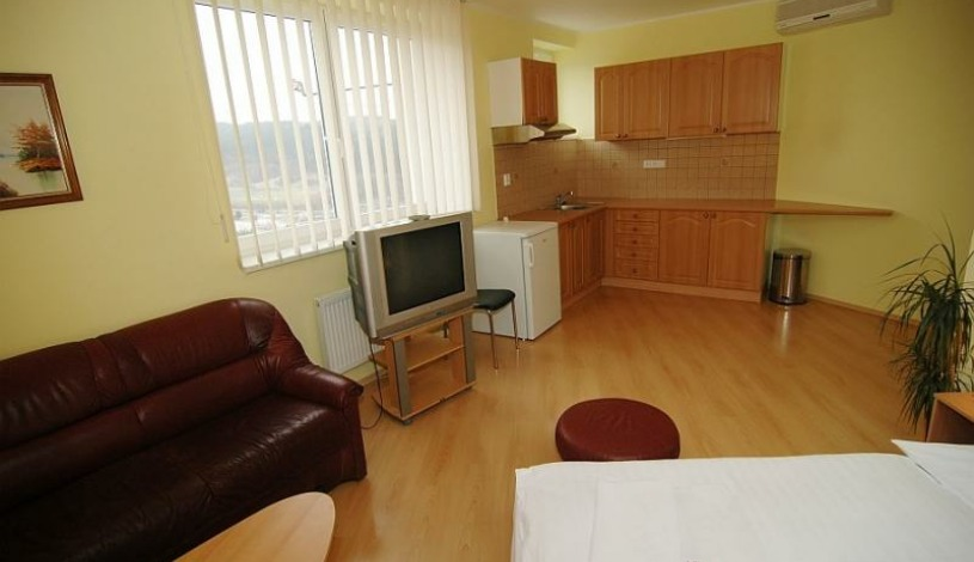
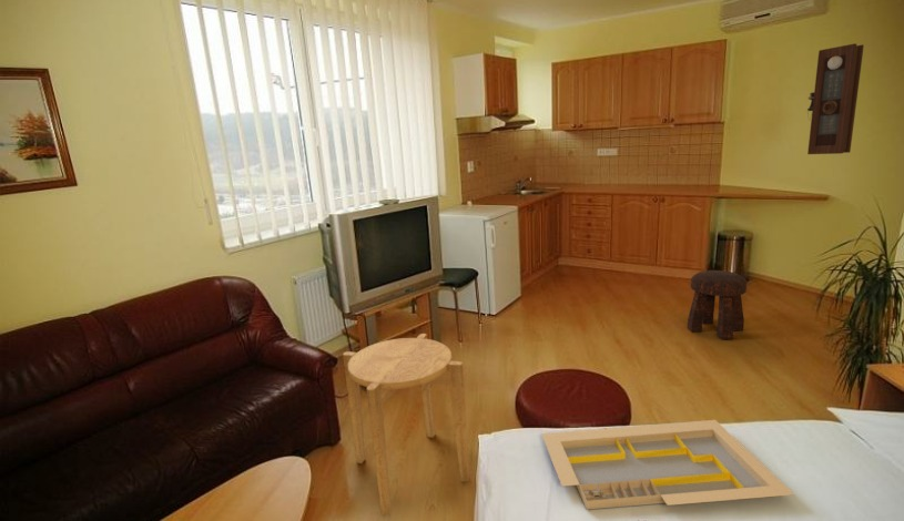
+ side table [342,333,470,517]
+ pendulum clock [806,43,865,155]
+ stool [687,269,748,340]
+ serving tray [540,419,795,511]
